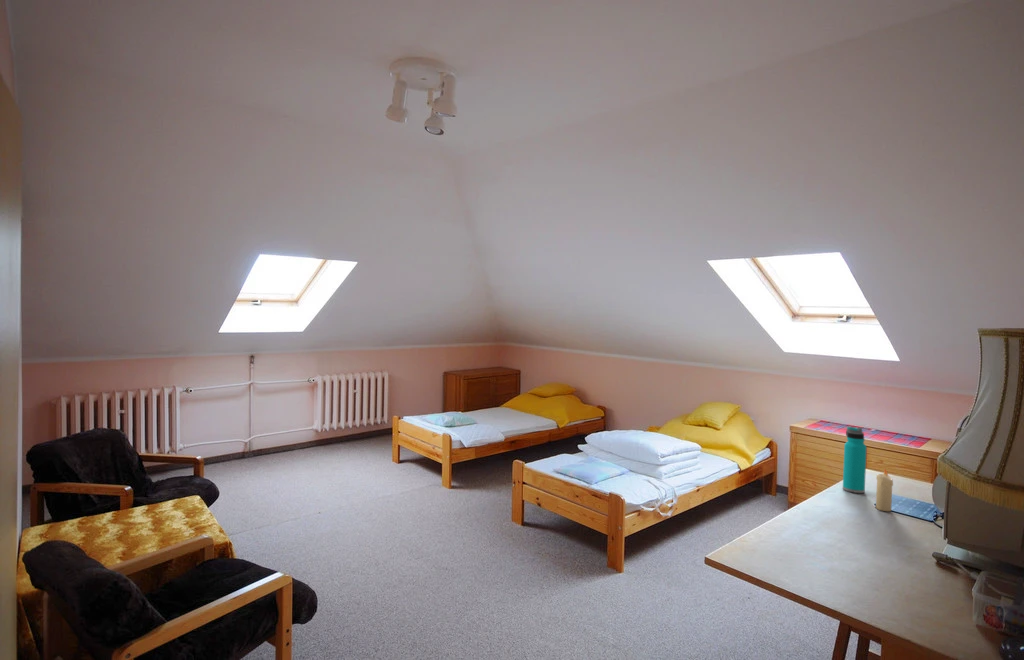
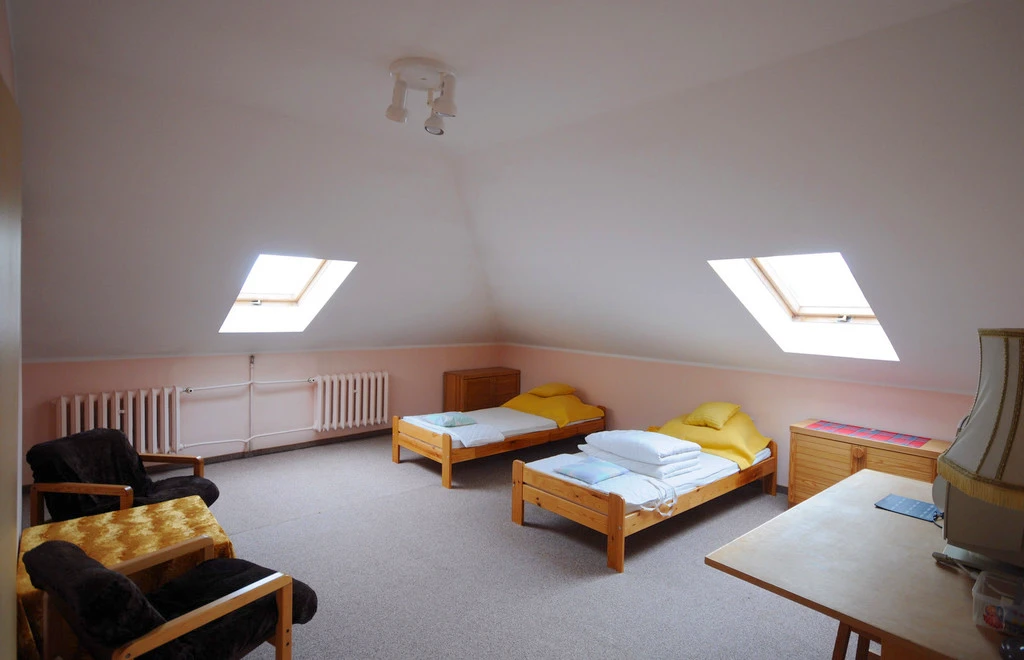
- water bottle [842,425,868,494]
- candle [875,468,894,512]
